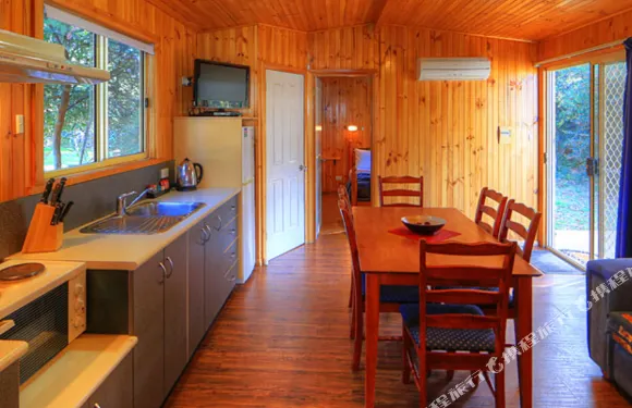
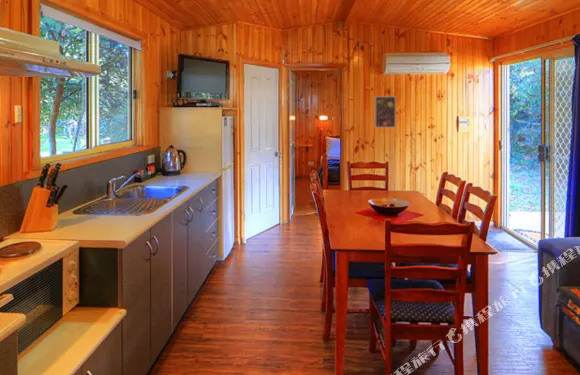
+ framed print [374,95,397,129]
